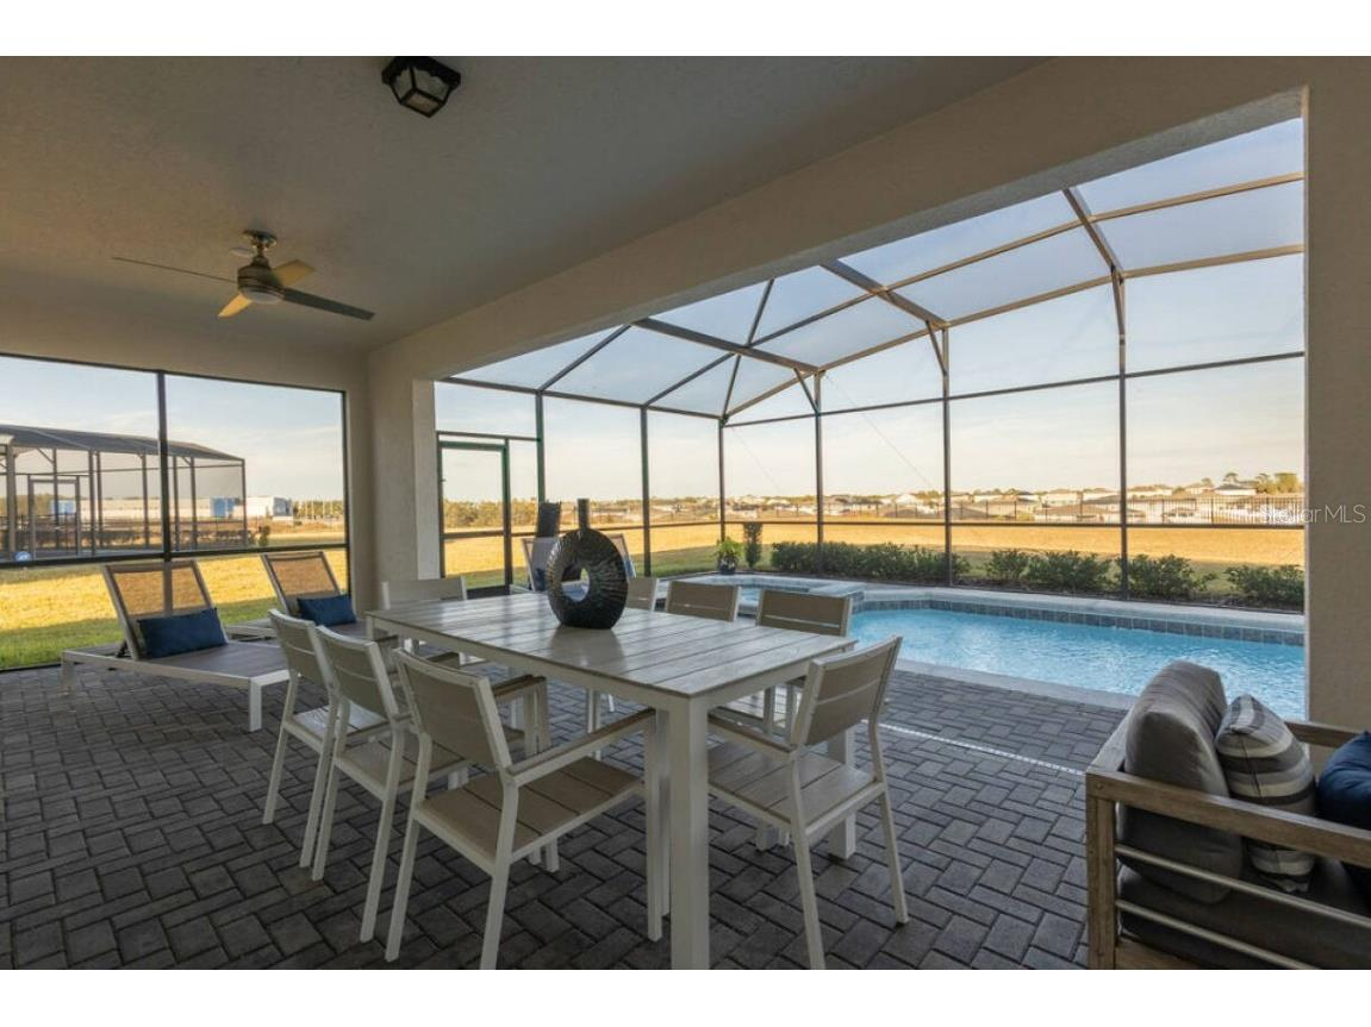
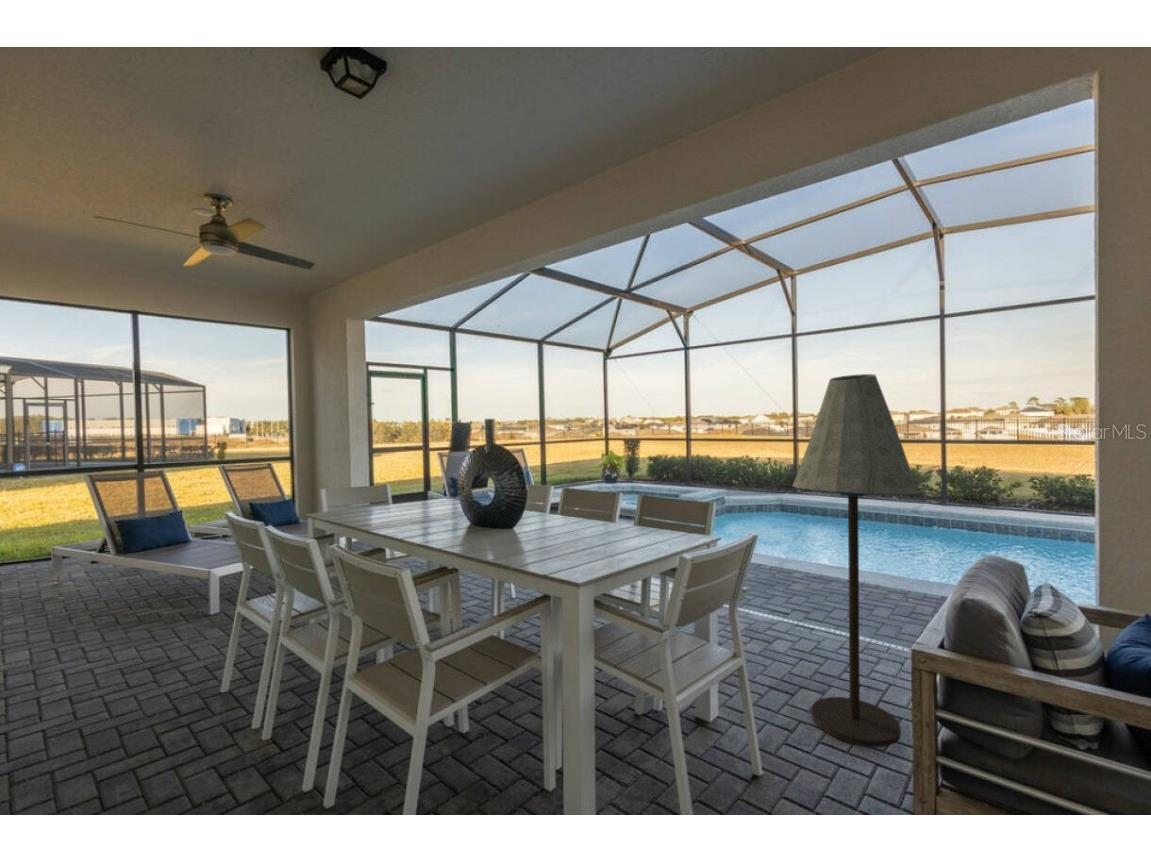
+ floor lamp [792,373,920,748]
